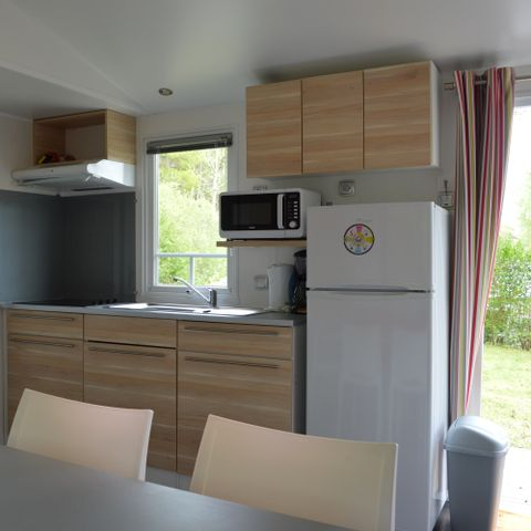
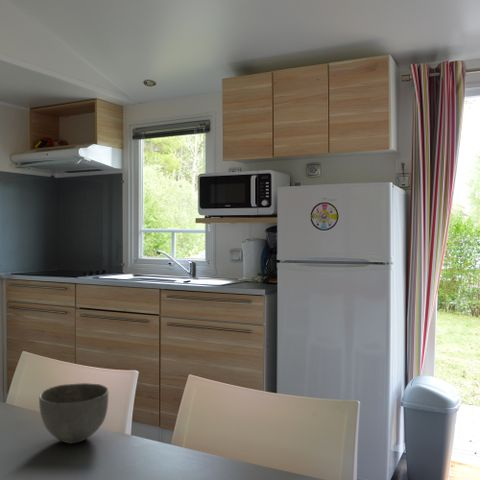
+ bowl [38,382,110,445]
